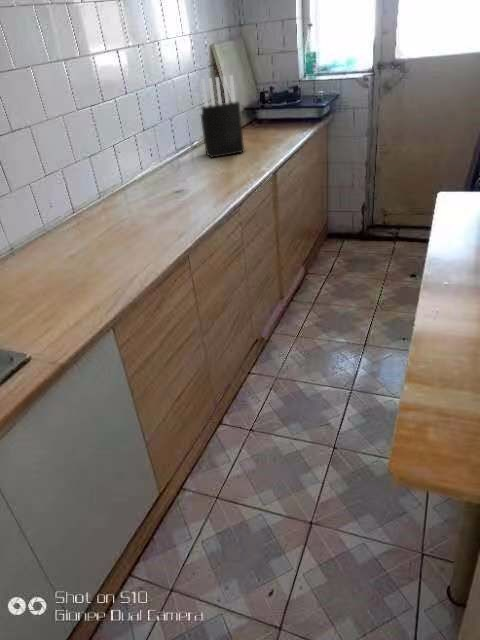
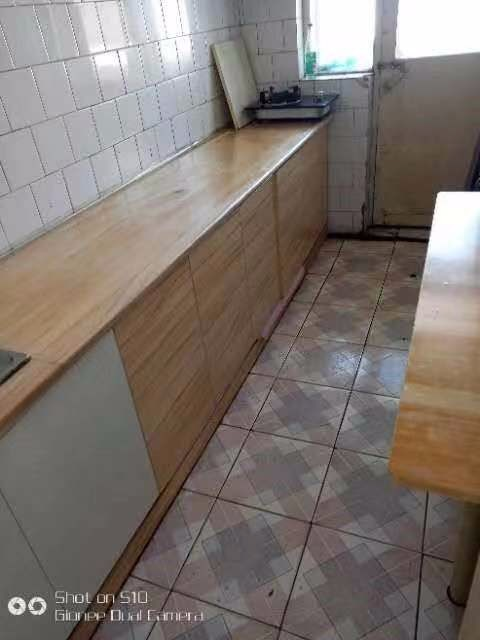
- knife block [200,74,245,159]
